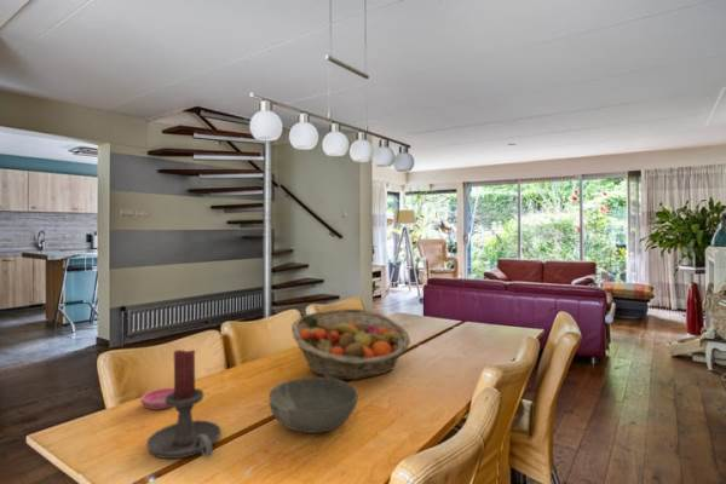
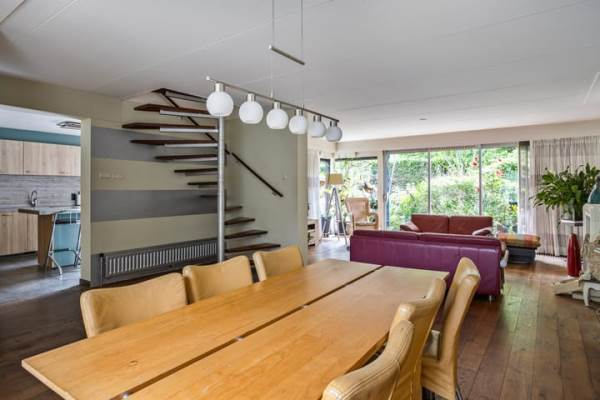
- fruit basket [290,307,411,381]
- candle holder [145,348,223,460]
- bowl [269,376,359,434]
- saucer [139,387,174,411]
